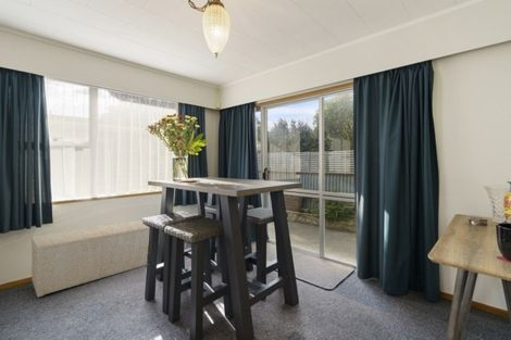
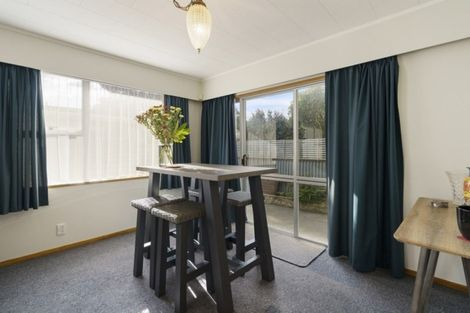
- storage bench [30,219,187,298]
